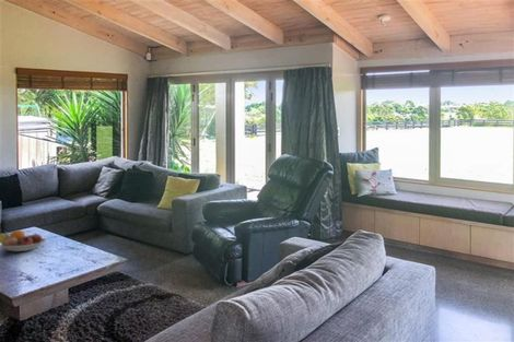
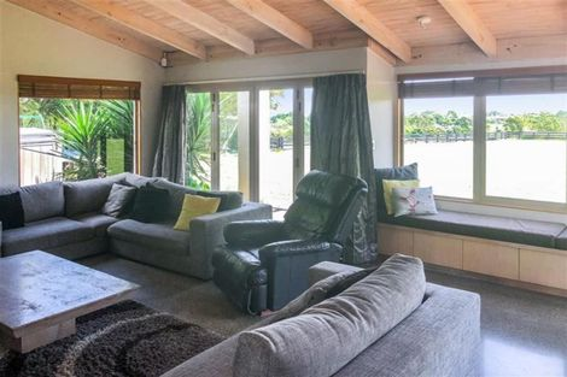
- fruit bowl [0,229,48,252]
